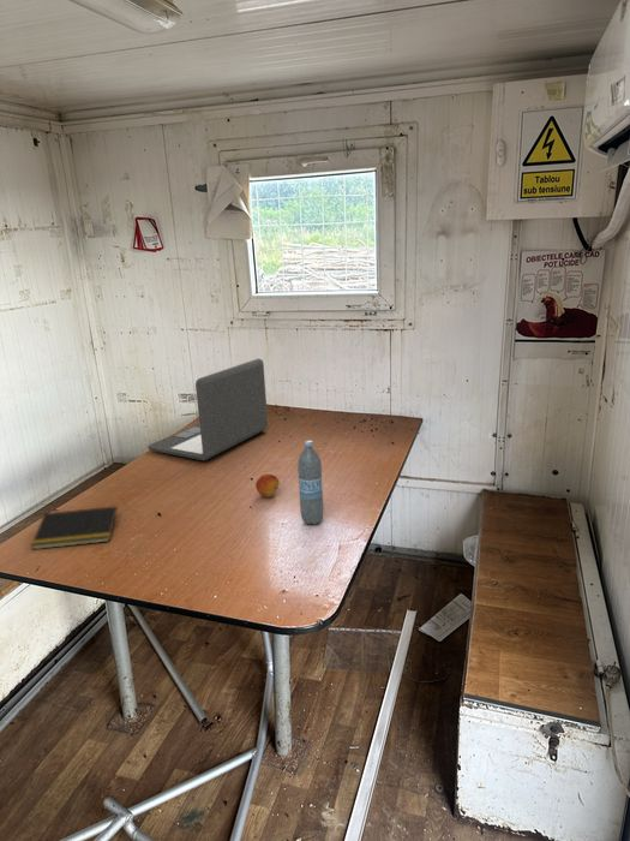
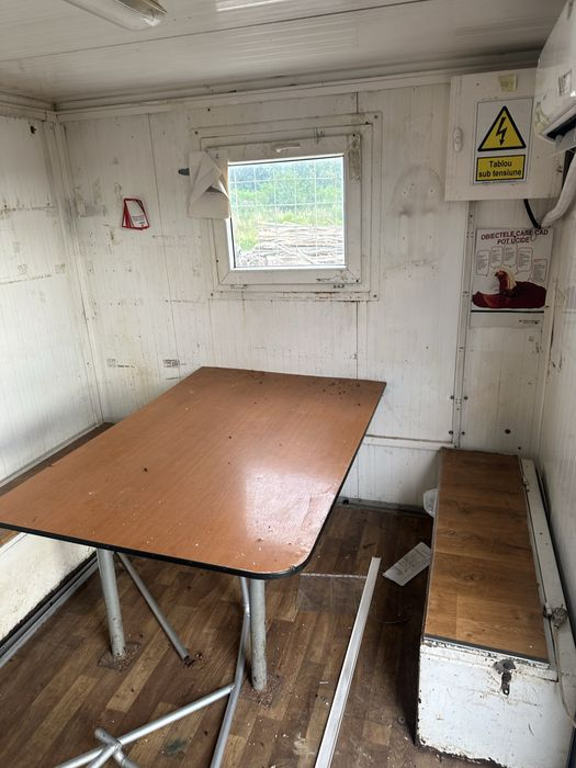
- water bottle [296,439,324,525]
- laptop [146,357,269,461]
- notepad [30,505,118,550]
- fruit [254,473,281,499]
